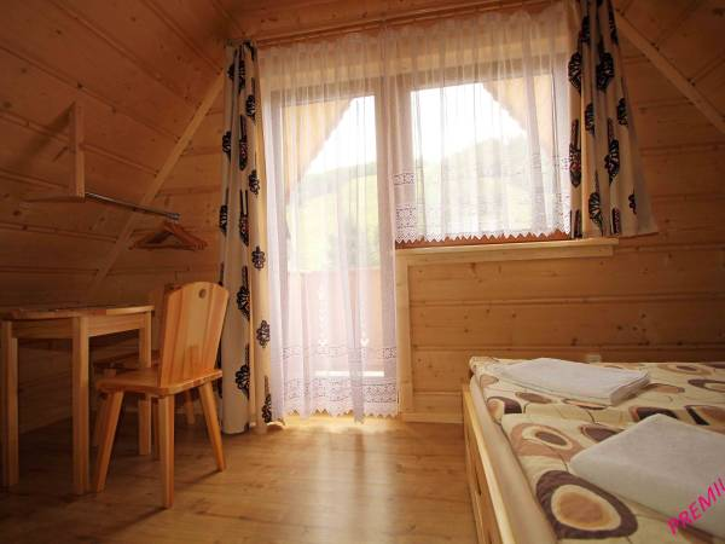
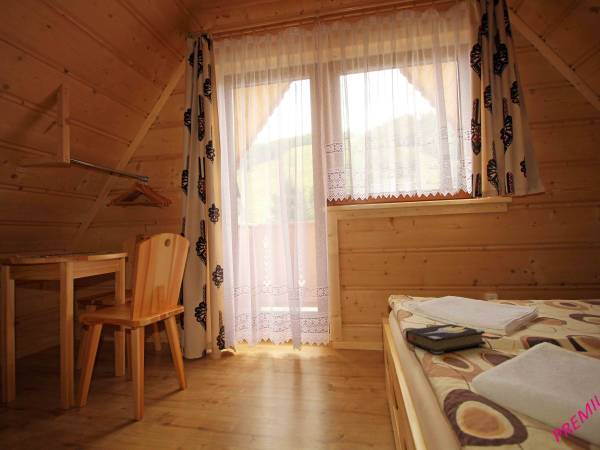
+ hardback book [405,323,487,355]
